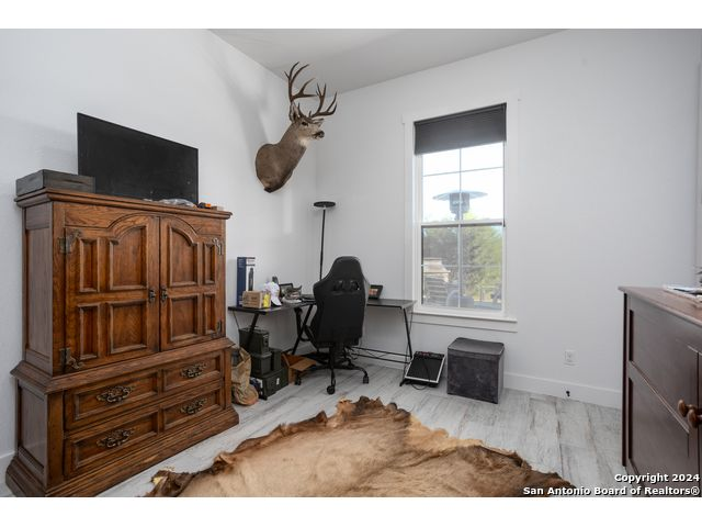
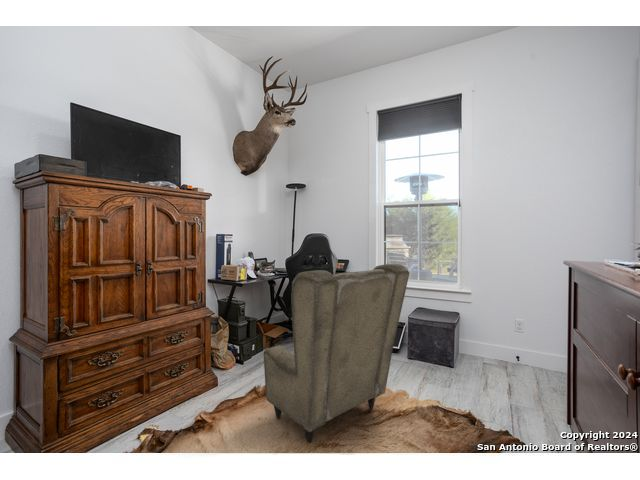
+ armchair [263,263,410,444]
